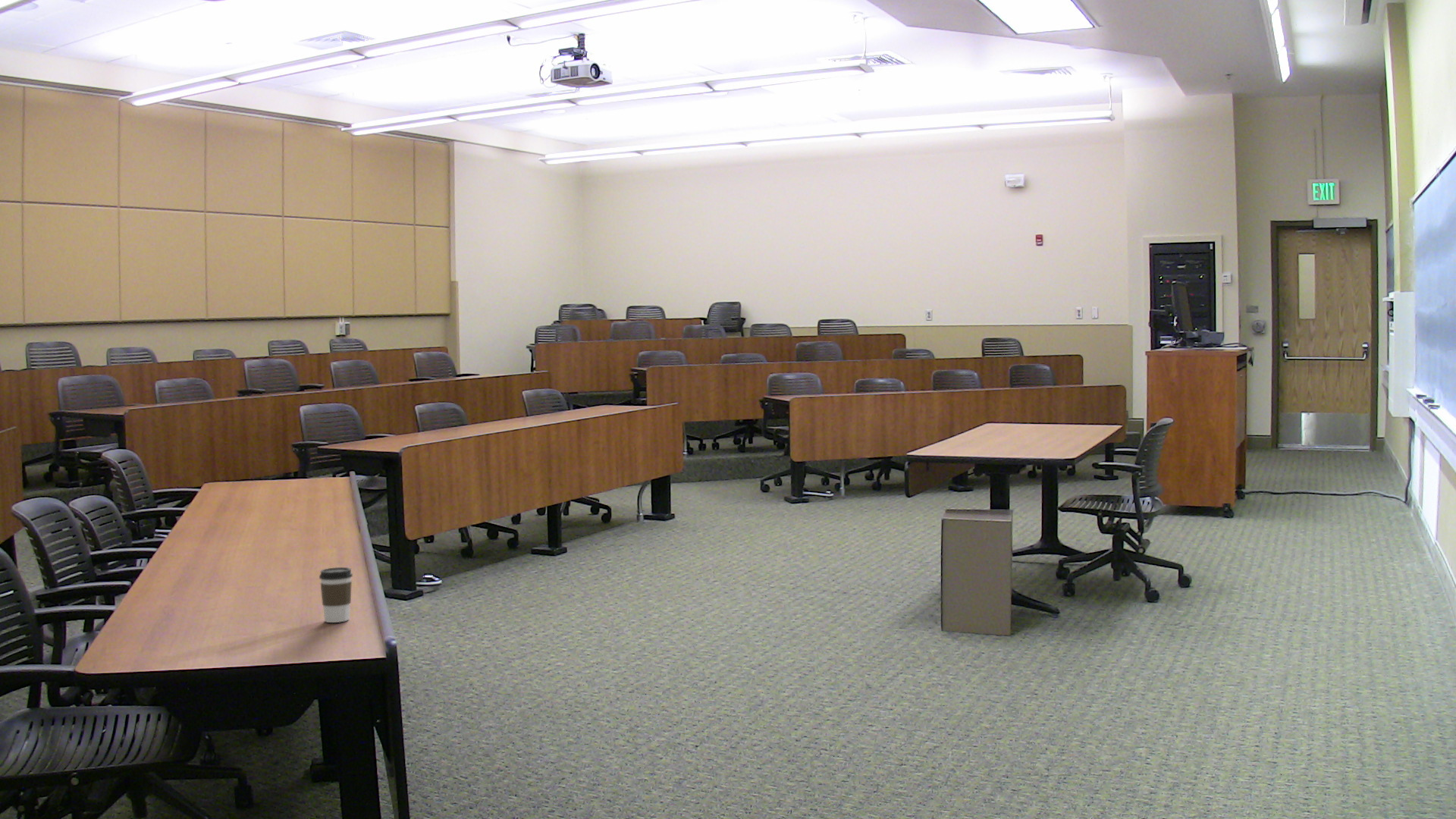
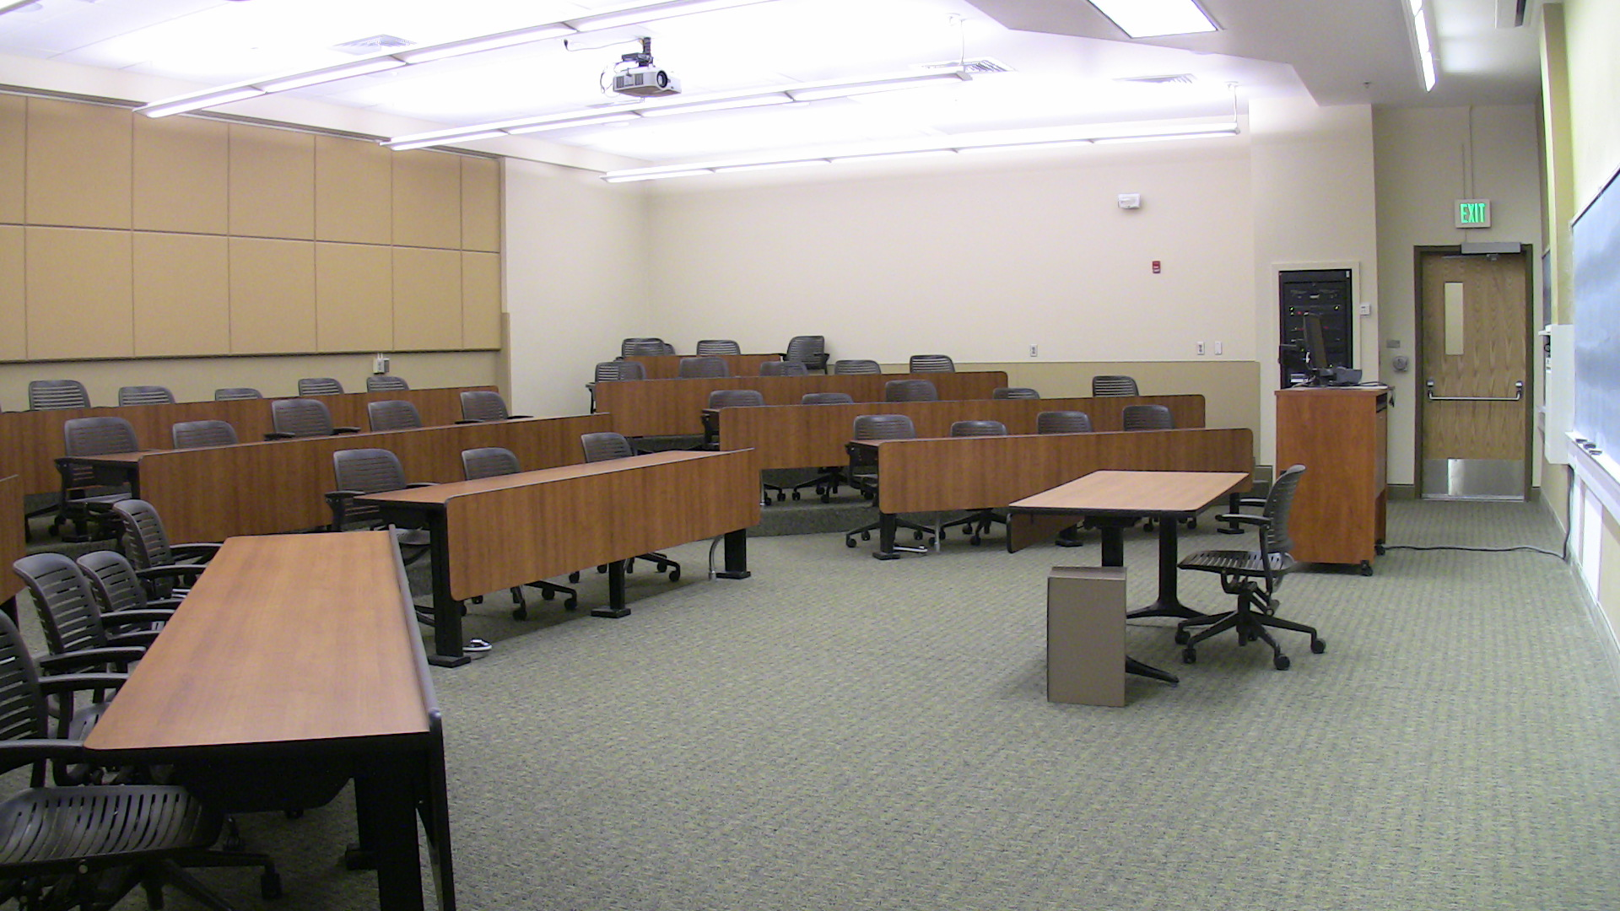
- coffee cup [318,566,353,623]
